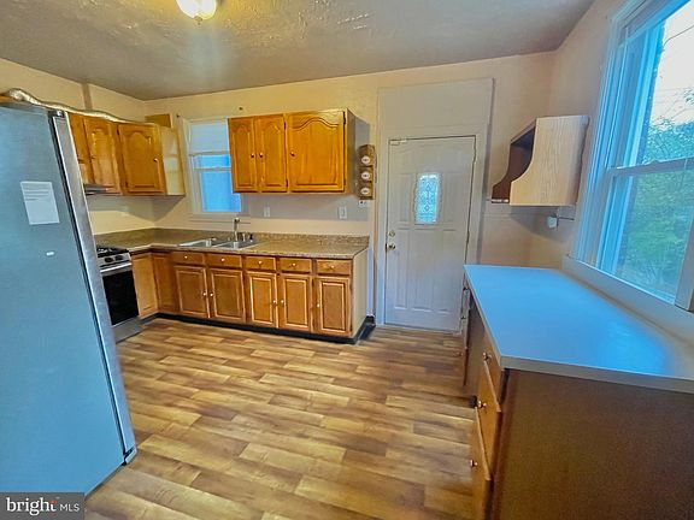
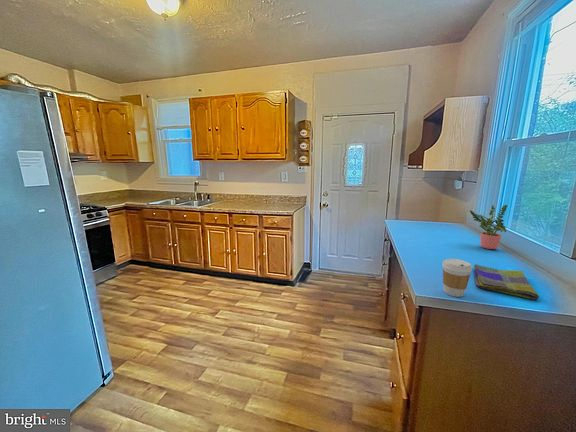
+ dish towel [473,263,540,301]
+ potted plant [469,204,508,250]
+ coffee cup [441,258,473,298]
